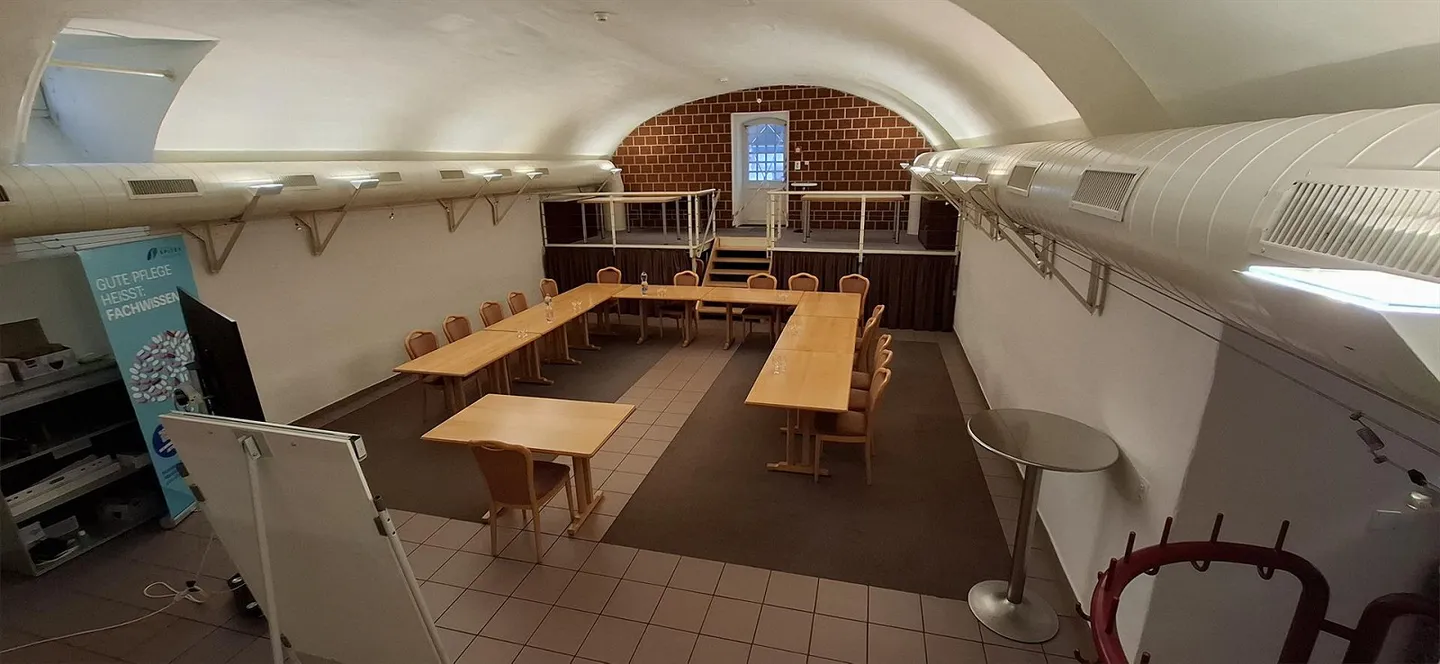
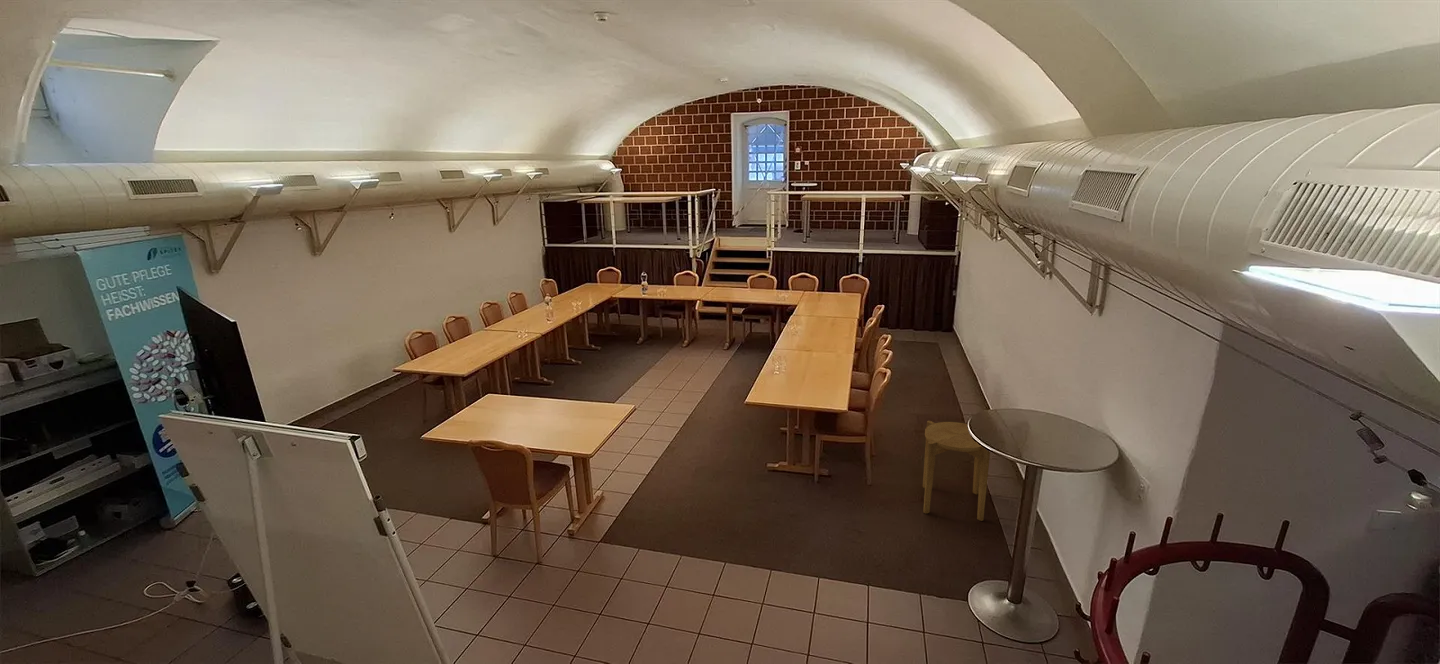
+ side table [922,420,991,522]
